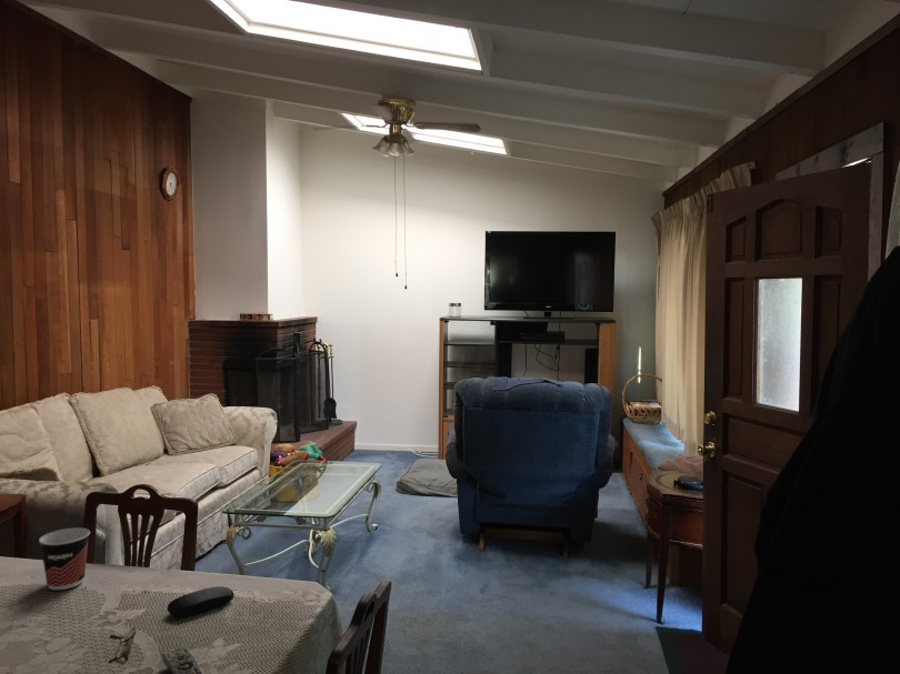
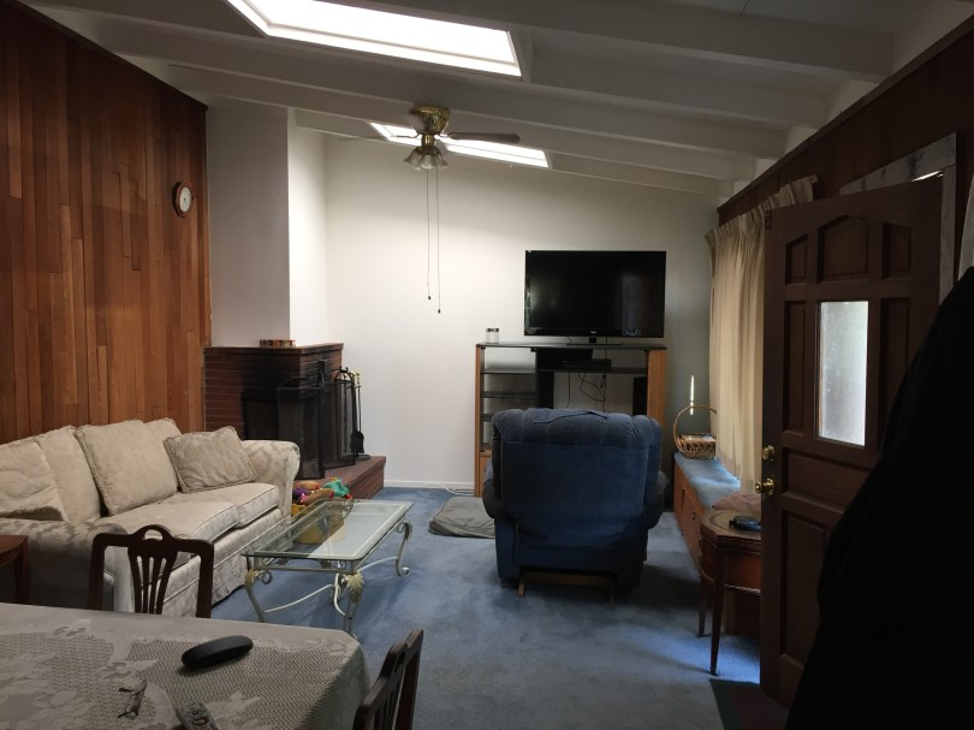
- cup [38,527,91,591]
